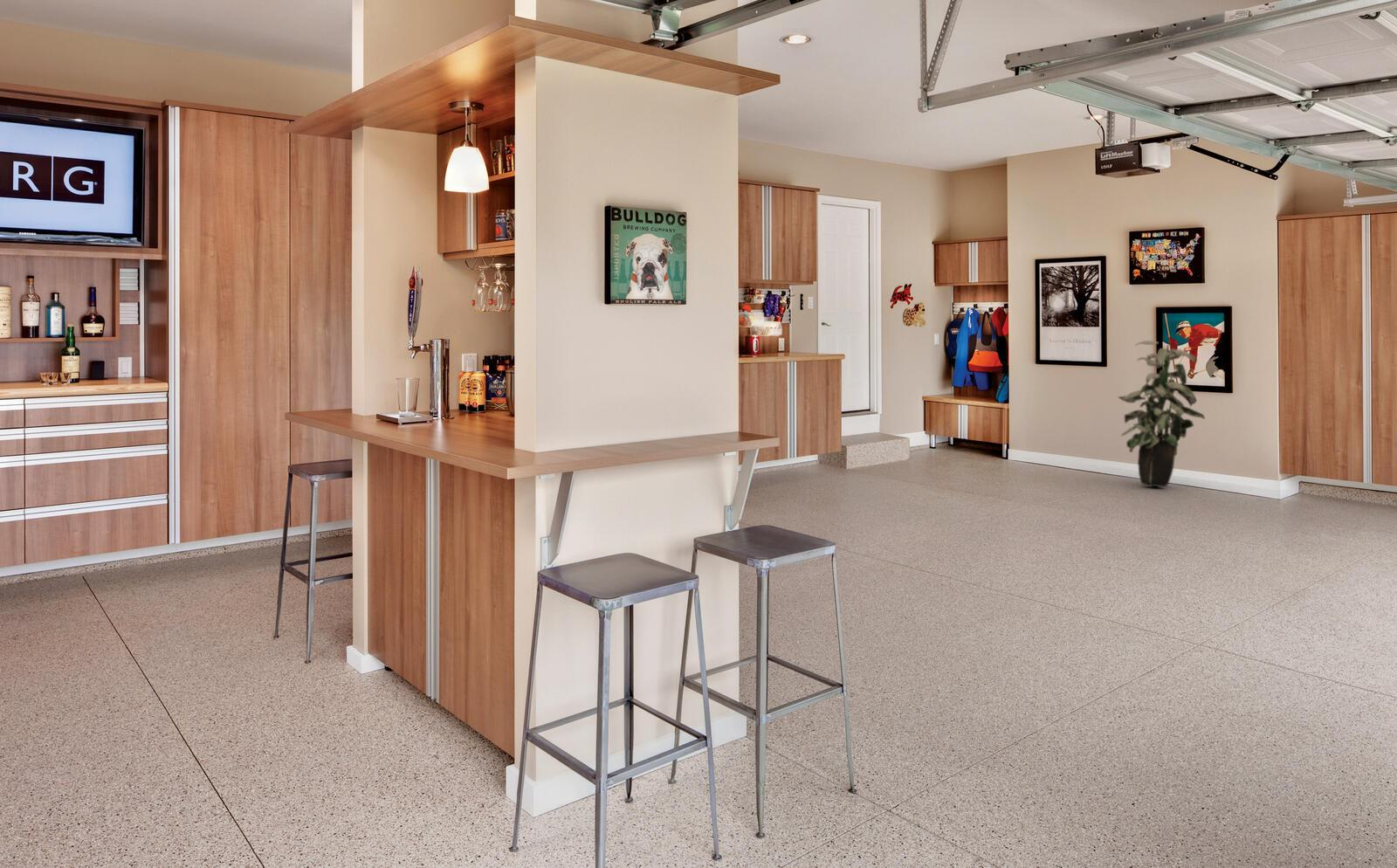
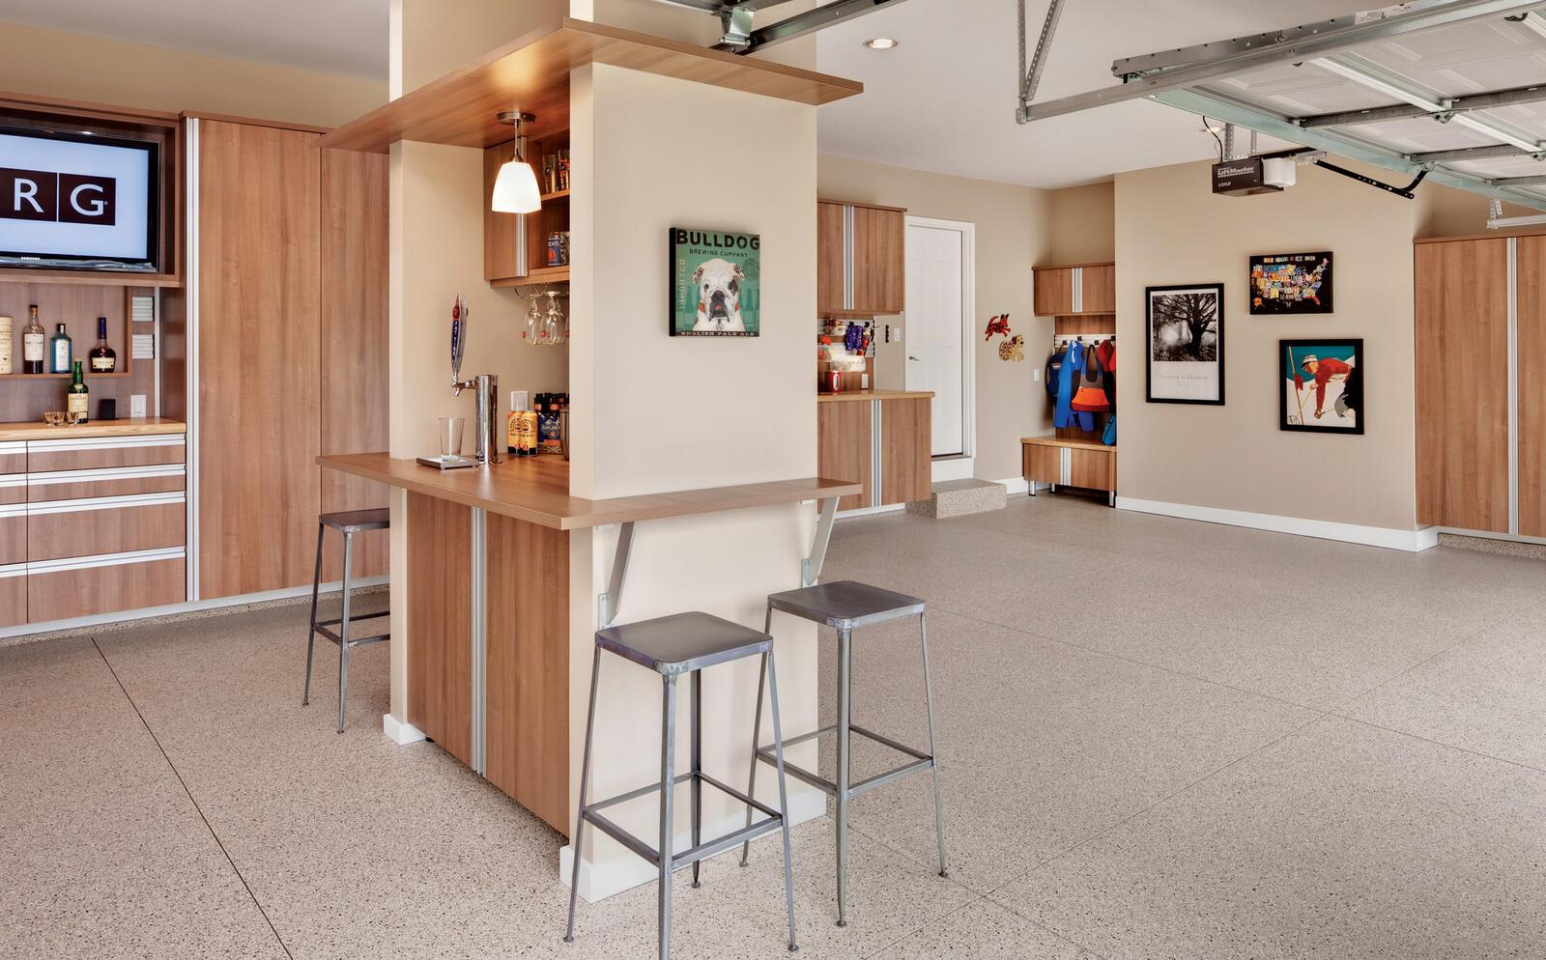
- indoor plant [1117,340,1206,487]
